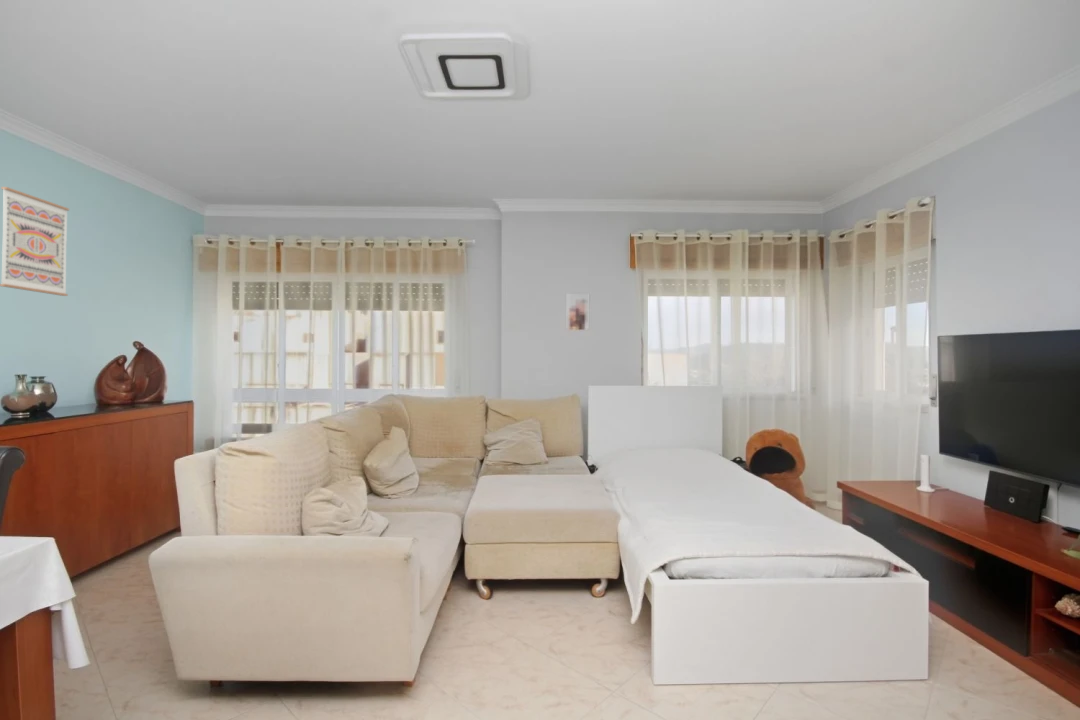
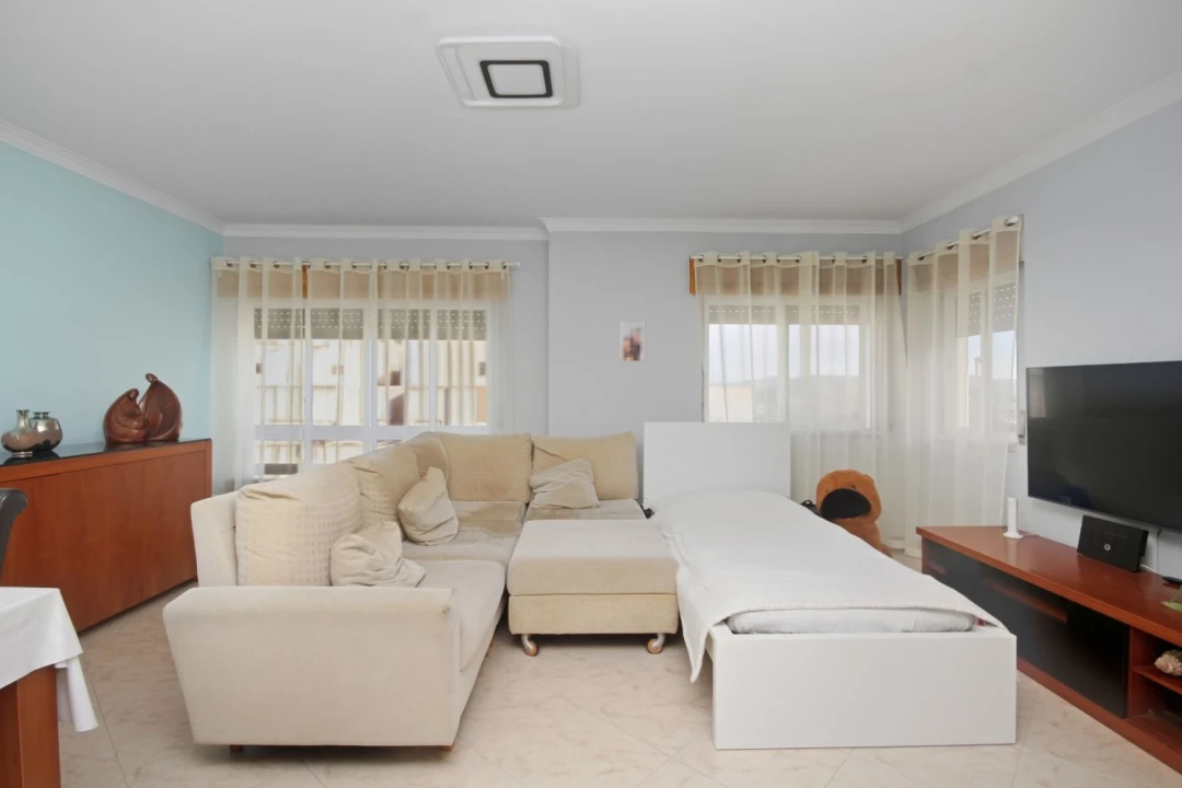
- wall art [0,186,70,297]
